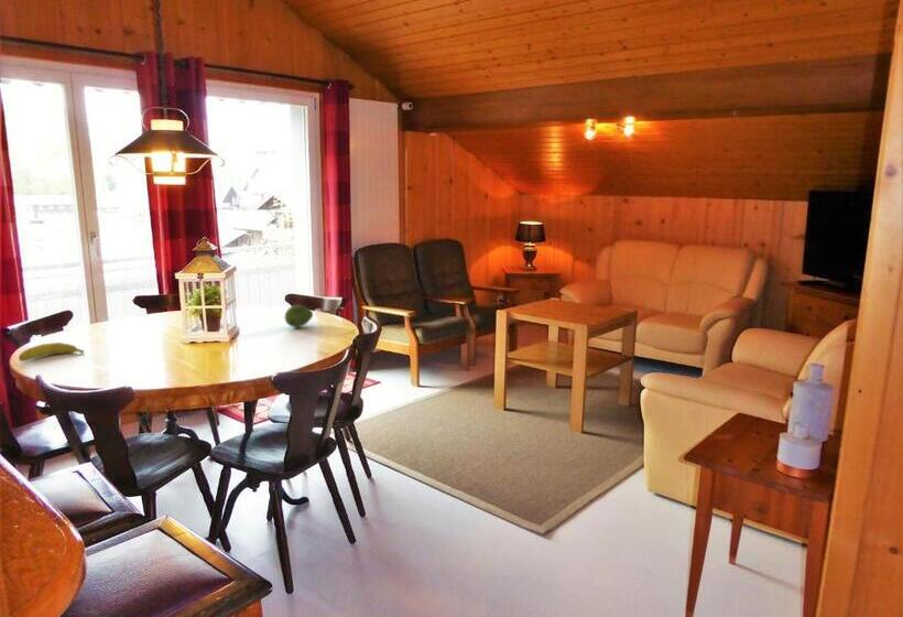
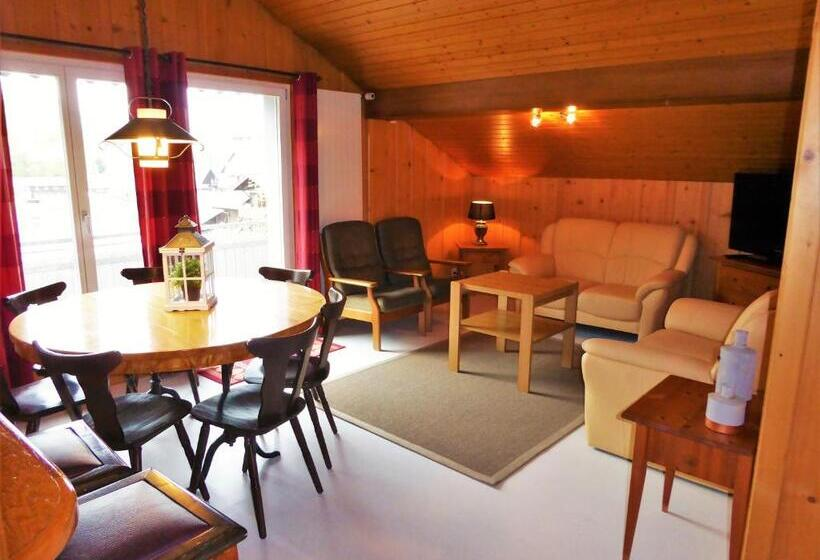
- fruit [18,342,85,362]
- fruit [284,304,314,328]
